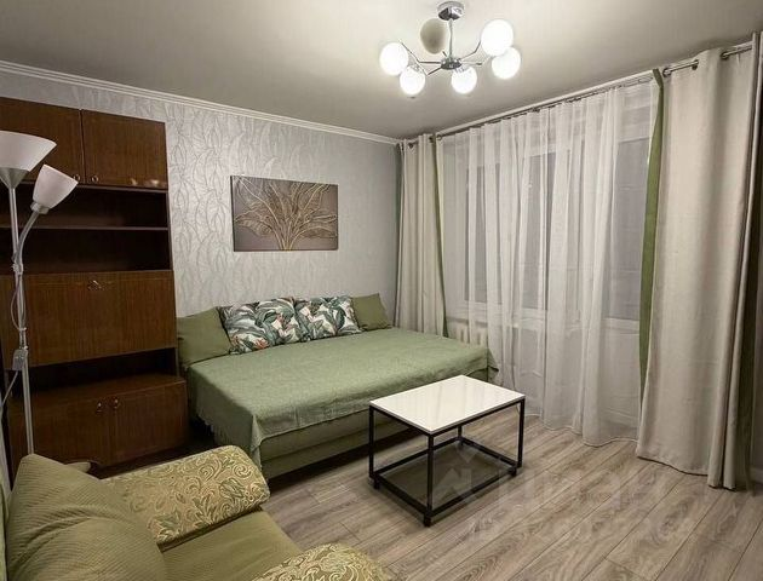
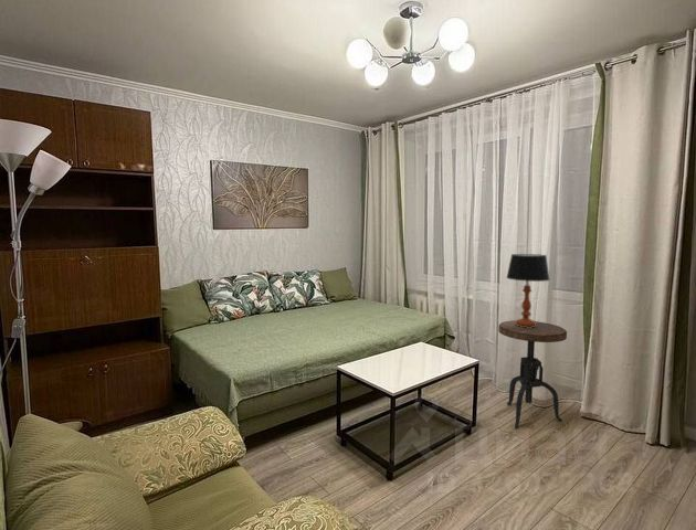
+ side table [497,319,568,428]
+ table lamp [505,253,551,328]
